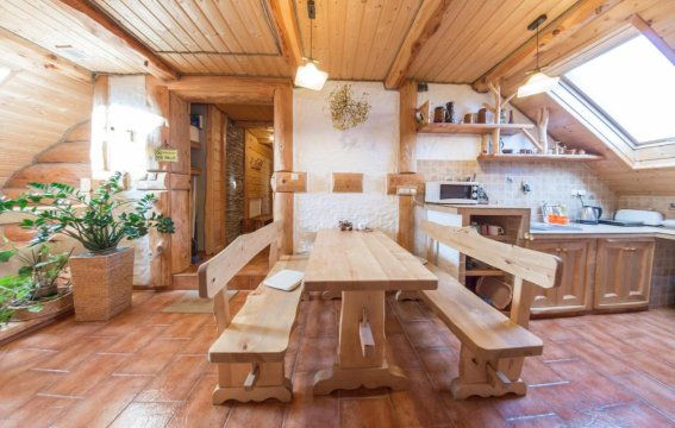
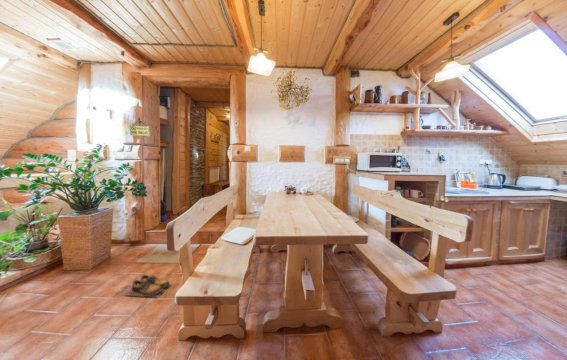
+ shoes [125,274,174,298]
